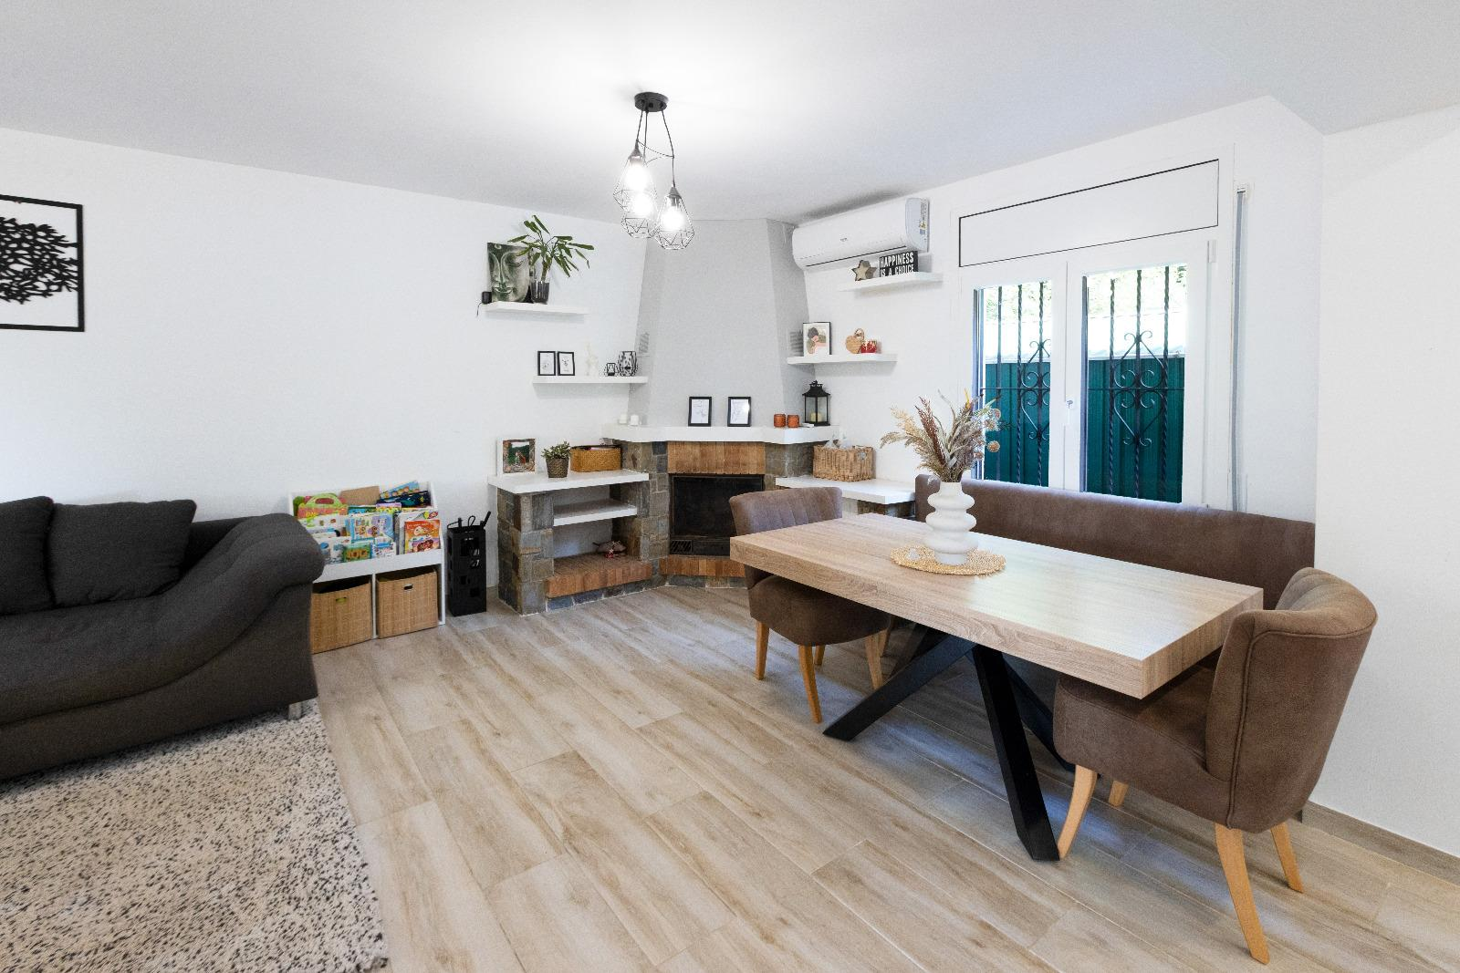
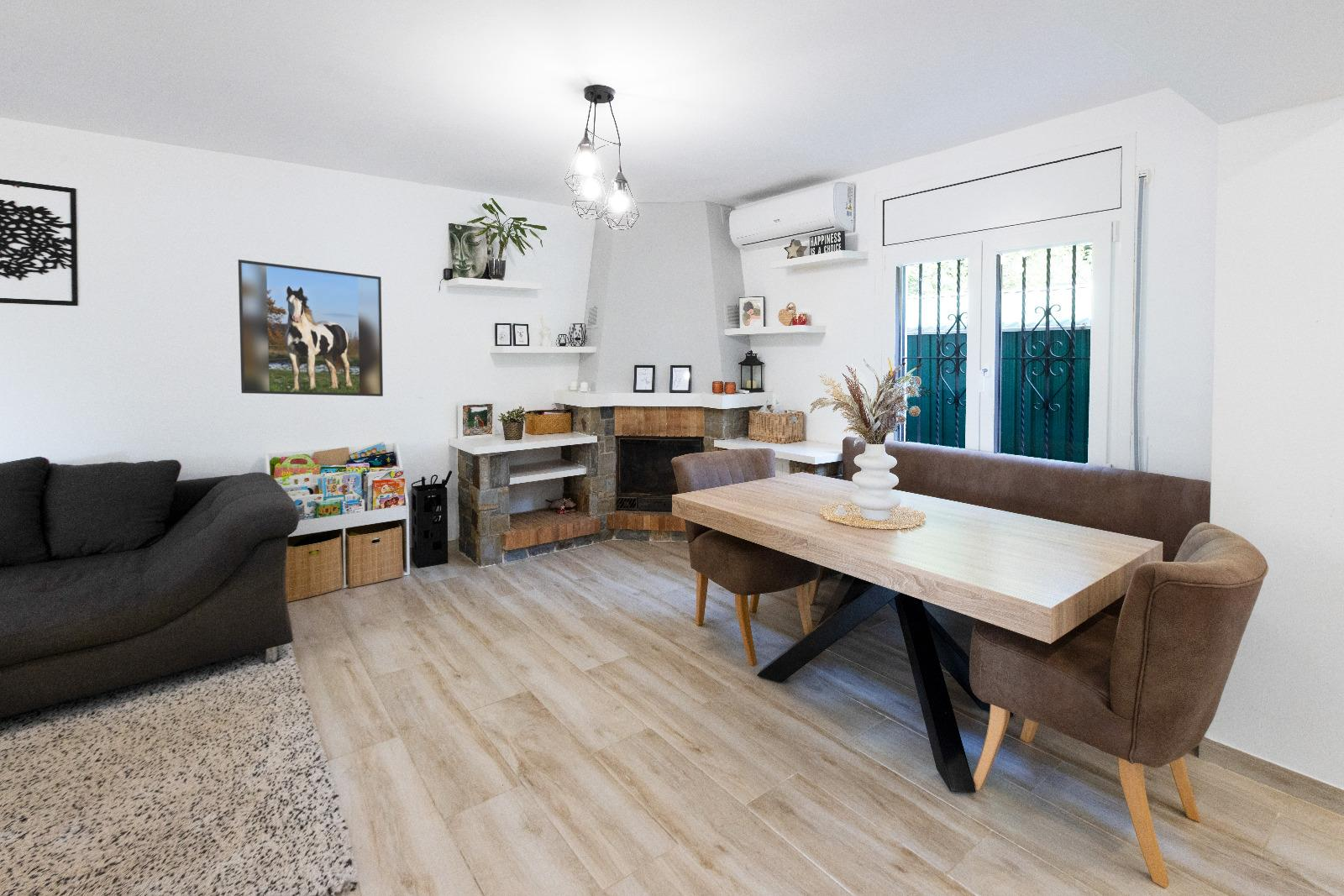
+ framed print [238,259,384,397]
